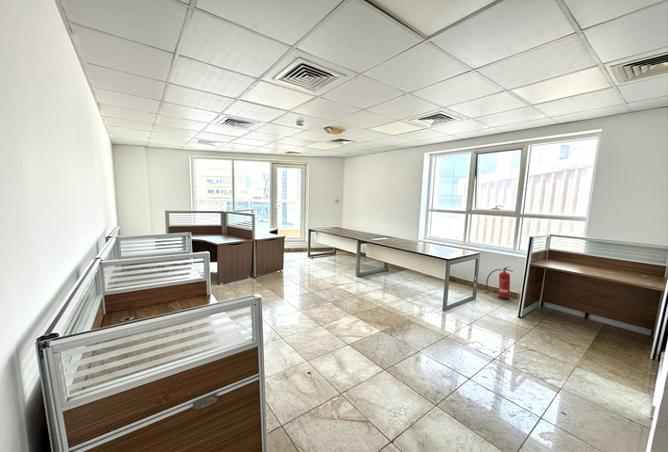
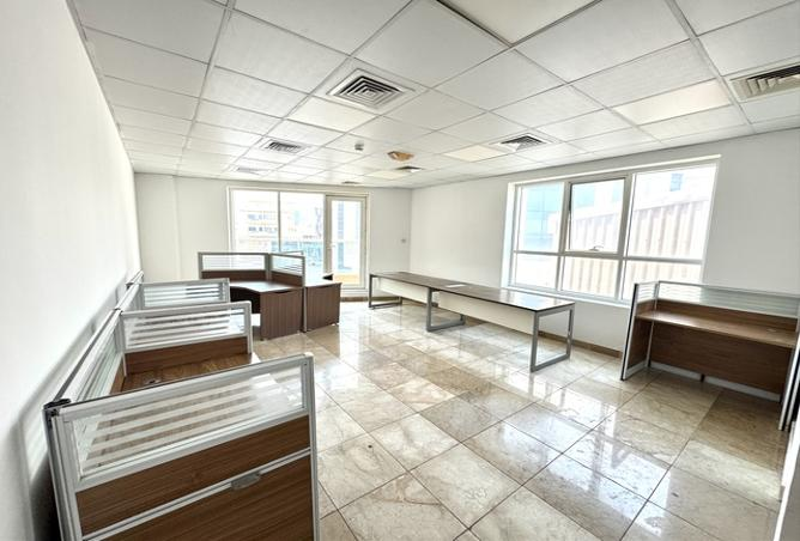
- fire extinguisher [485,265,514,299]
